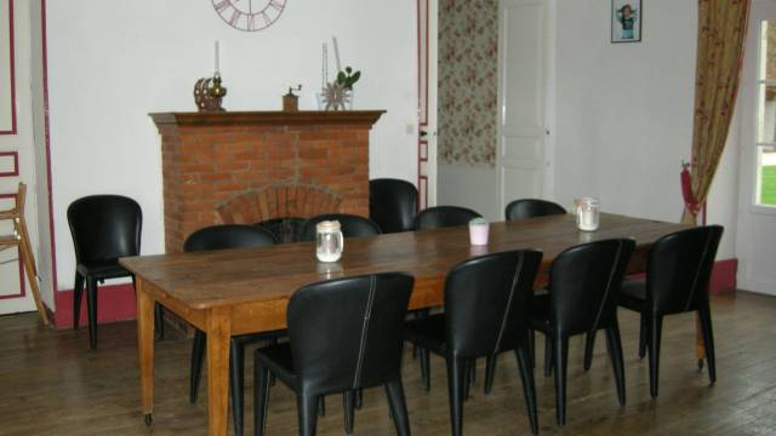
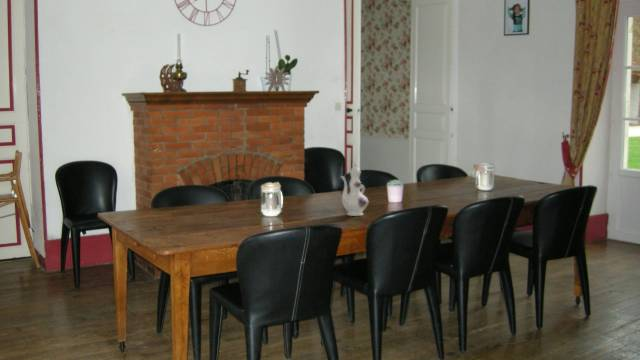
+ chinaware [340,161,369,217]
